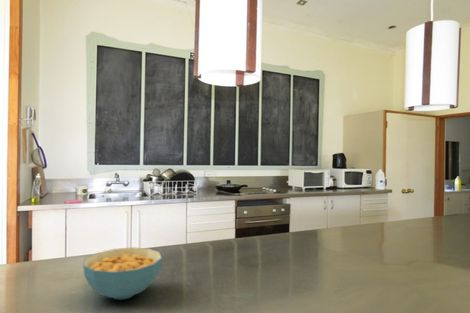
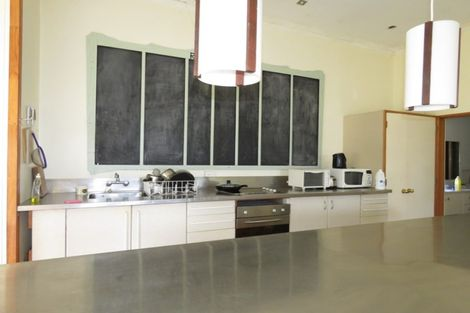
- cereal bowl [82,246,163,301]
